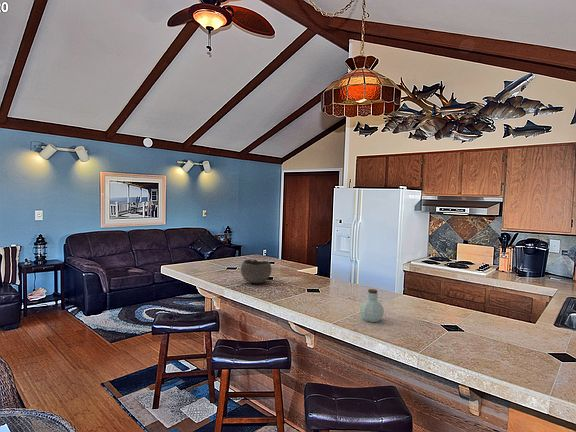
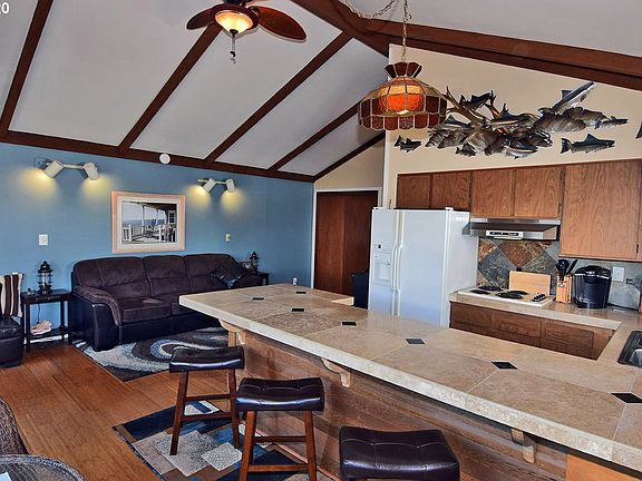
- jar [359,288,385,323]
- bowl [240,259,272,284]
